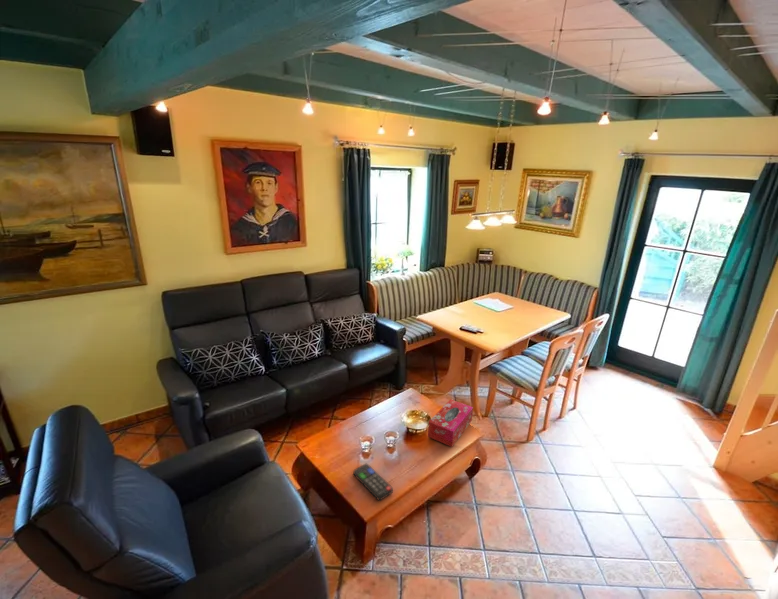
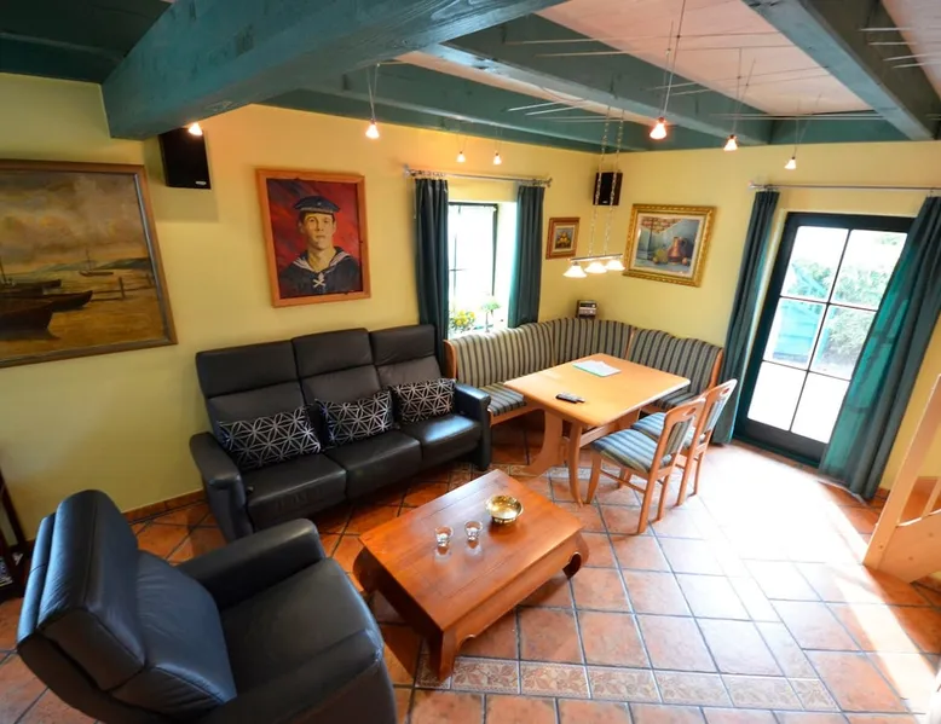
- tissue box [427,398,474,448]
- remote control [352,463,394,502]
